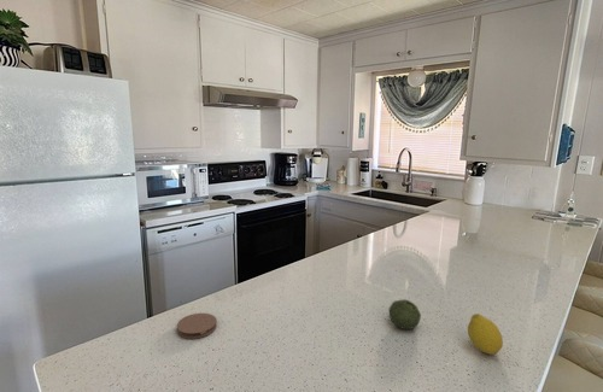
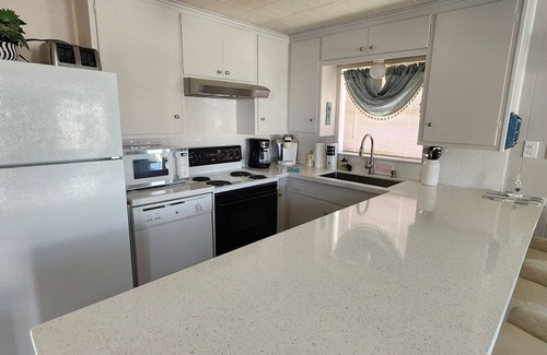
- fruit [388,298,422,330]
- coaster [176,312,218,340]
- fruit [467,312,504,355]
